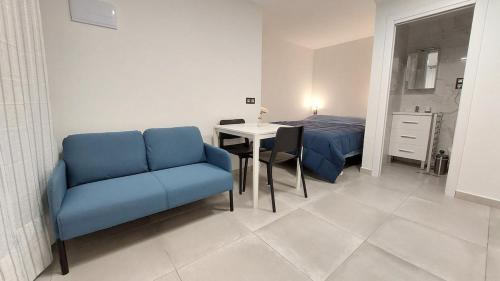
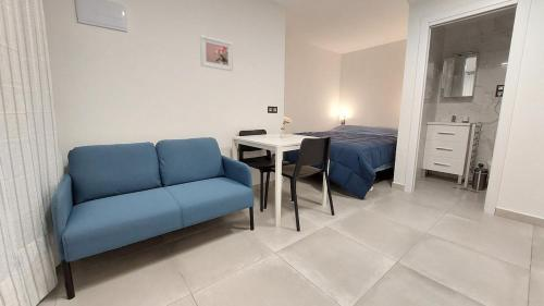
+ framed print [199,34,234,72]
